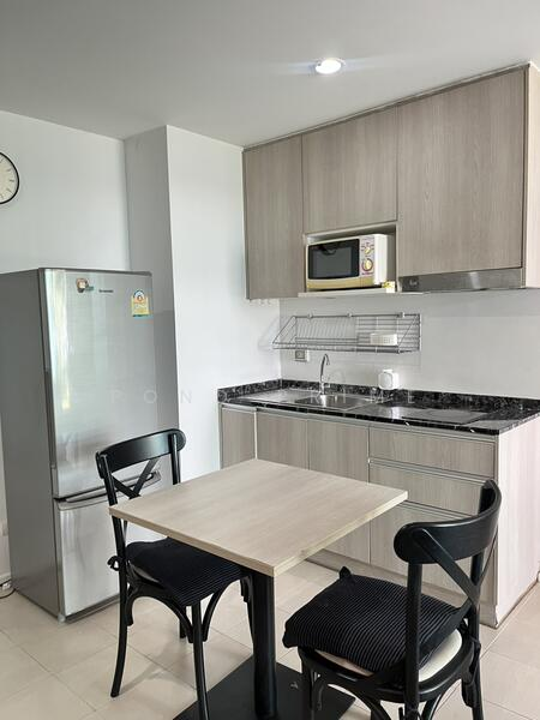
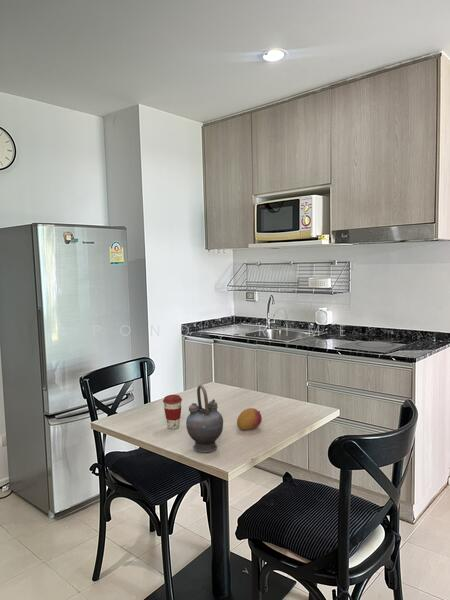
+ coffee cup [162,394,183,430]
+ fruit [236,407,263,431]
+ teapot [185,384,224,453]
